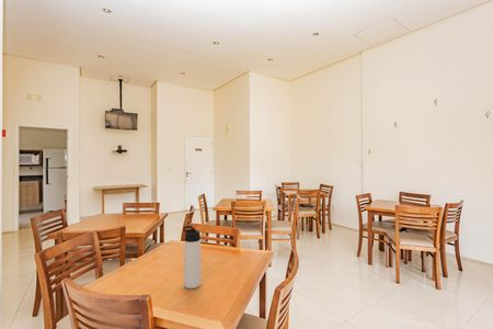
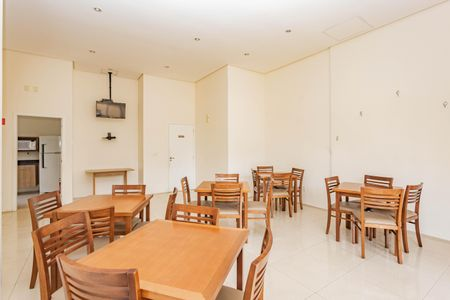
- thermos bottle [182,225,203,290]
